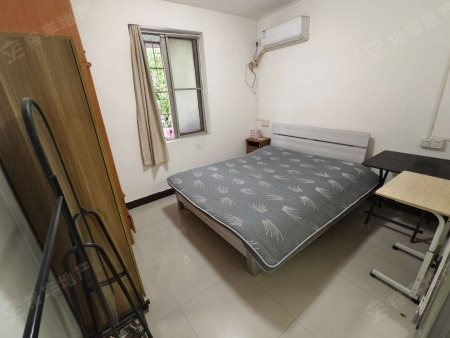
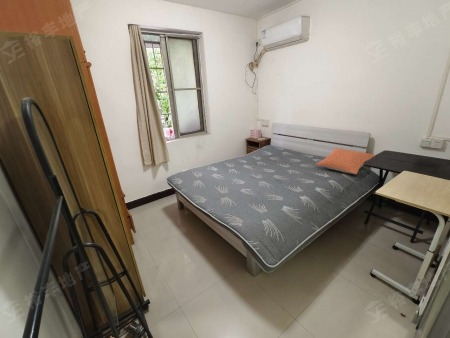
+ pillow [315,147,377,175]
